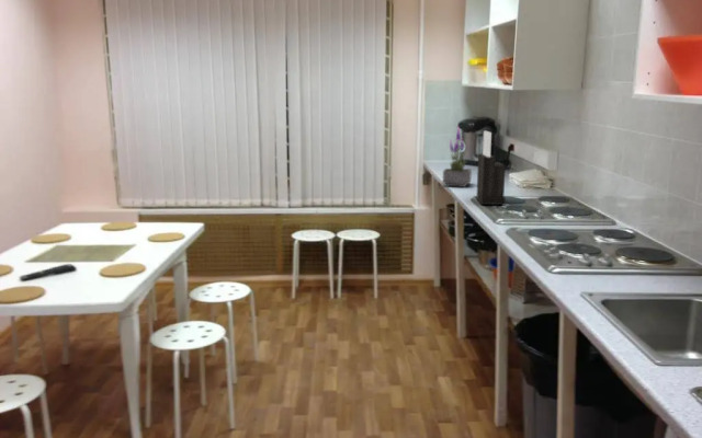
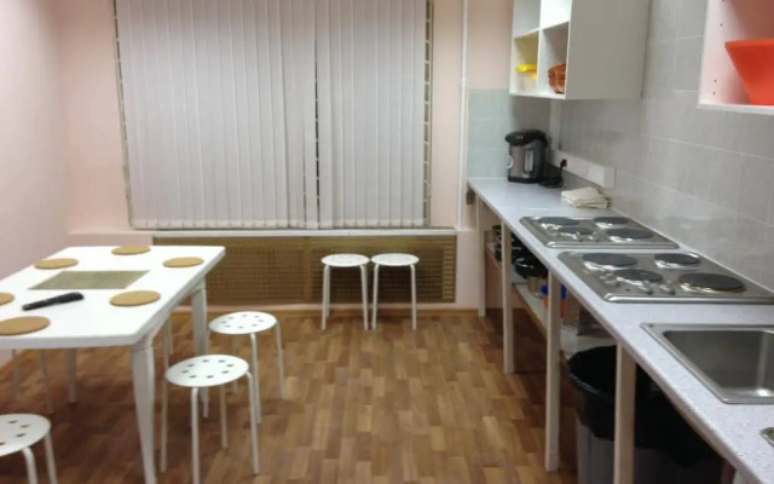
- knife block [475,130,507,206]
- potted plant [442,125,473,188]
